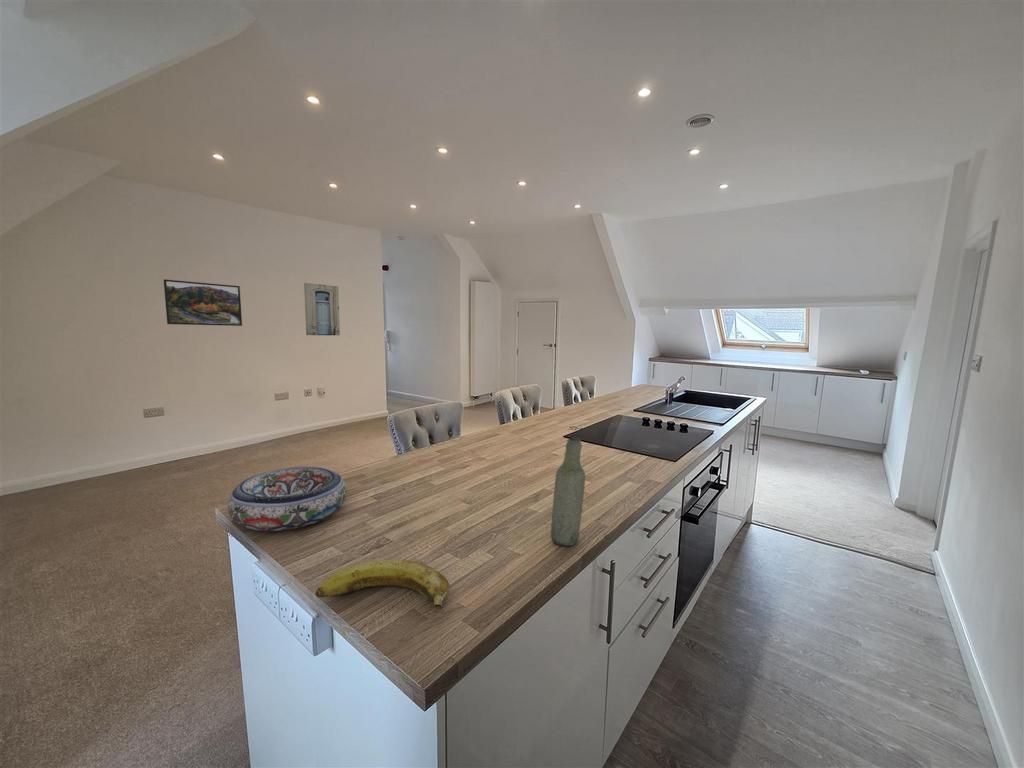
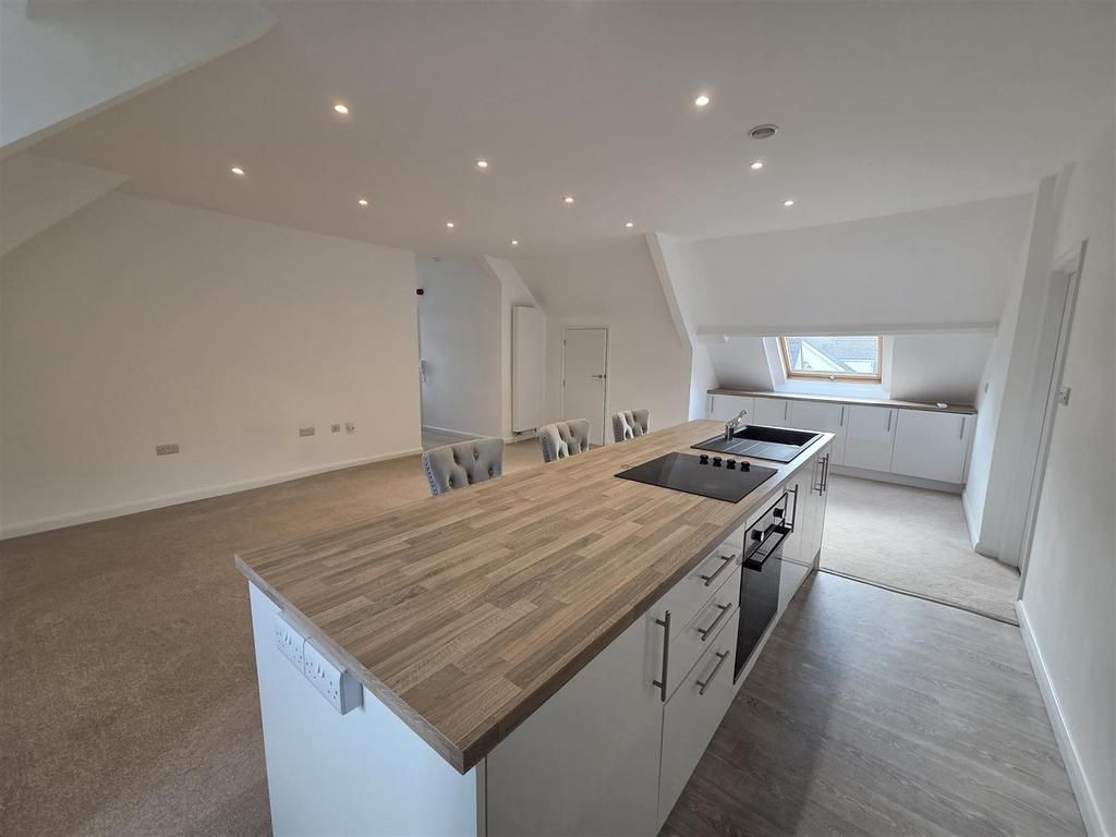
- bowl [227,466,347,532]
- banana [315,559,450,610]
- bottle [550,437,586,547]
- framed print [163,279,243,327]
- wall art [303,282,341,336]
